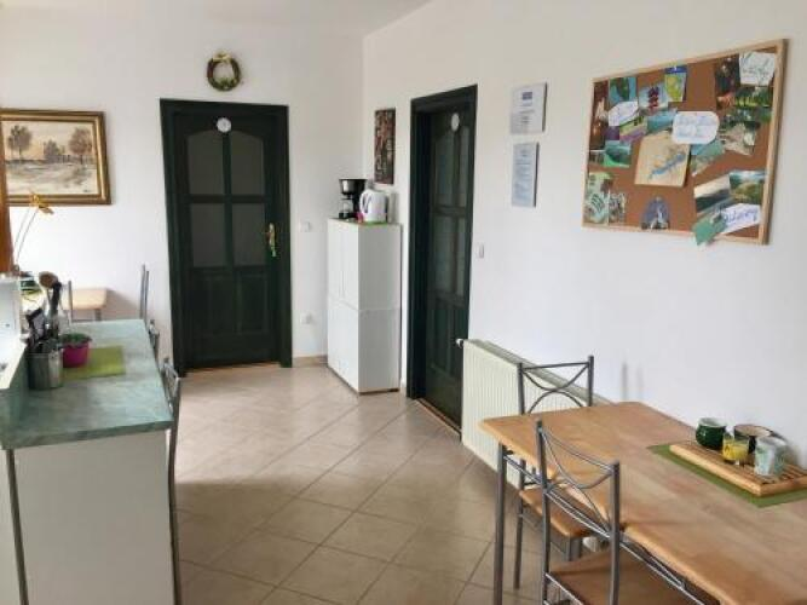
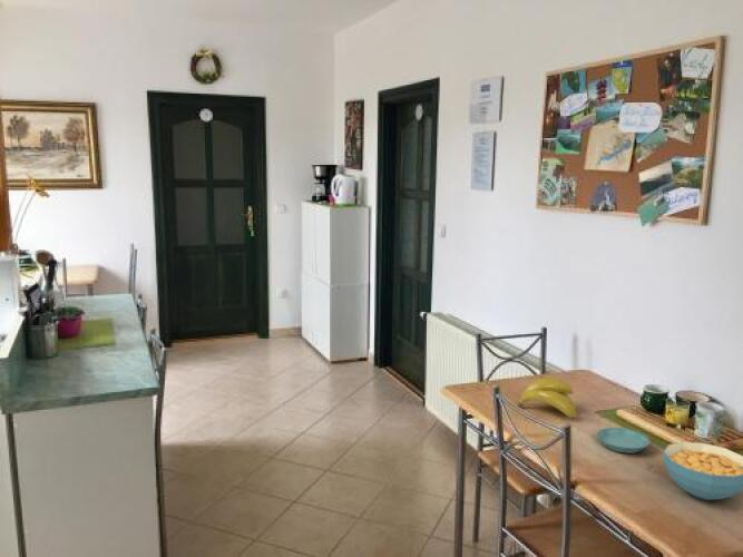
+ banana [516,375,577,419]
+ cereal bowl [663,441,743,501]
+ saucer [596,427,651,455]
